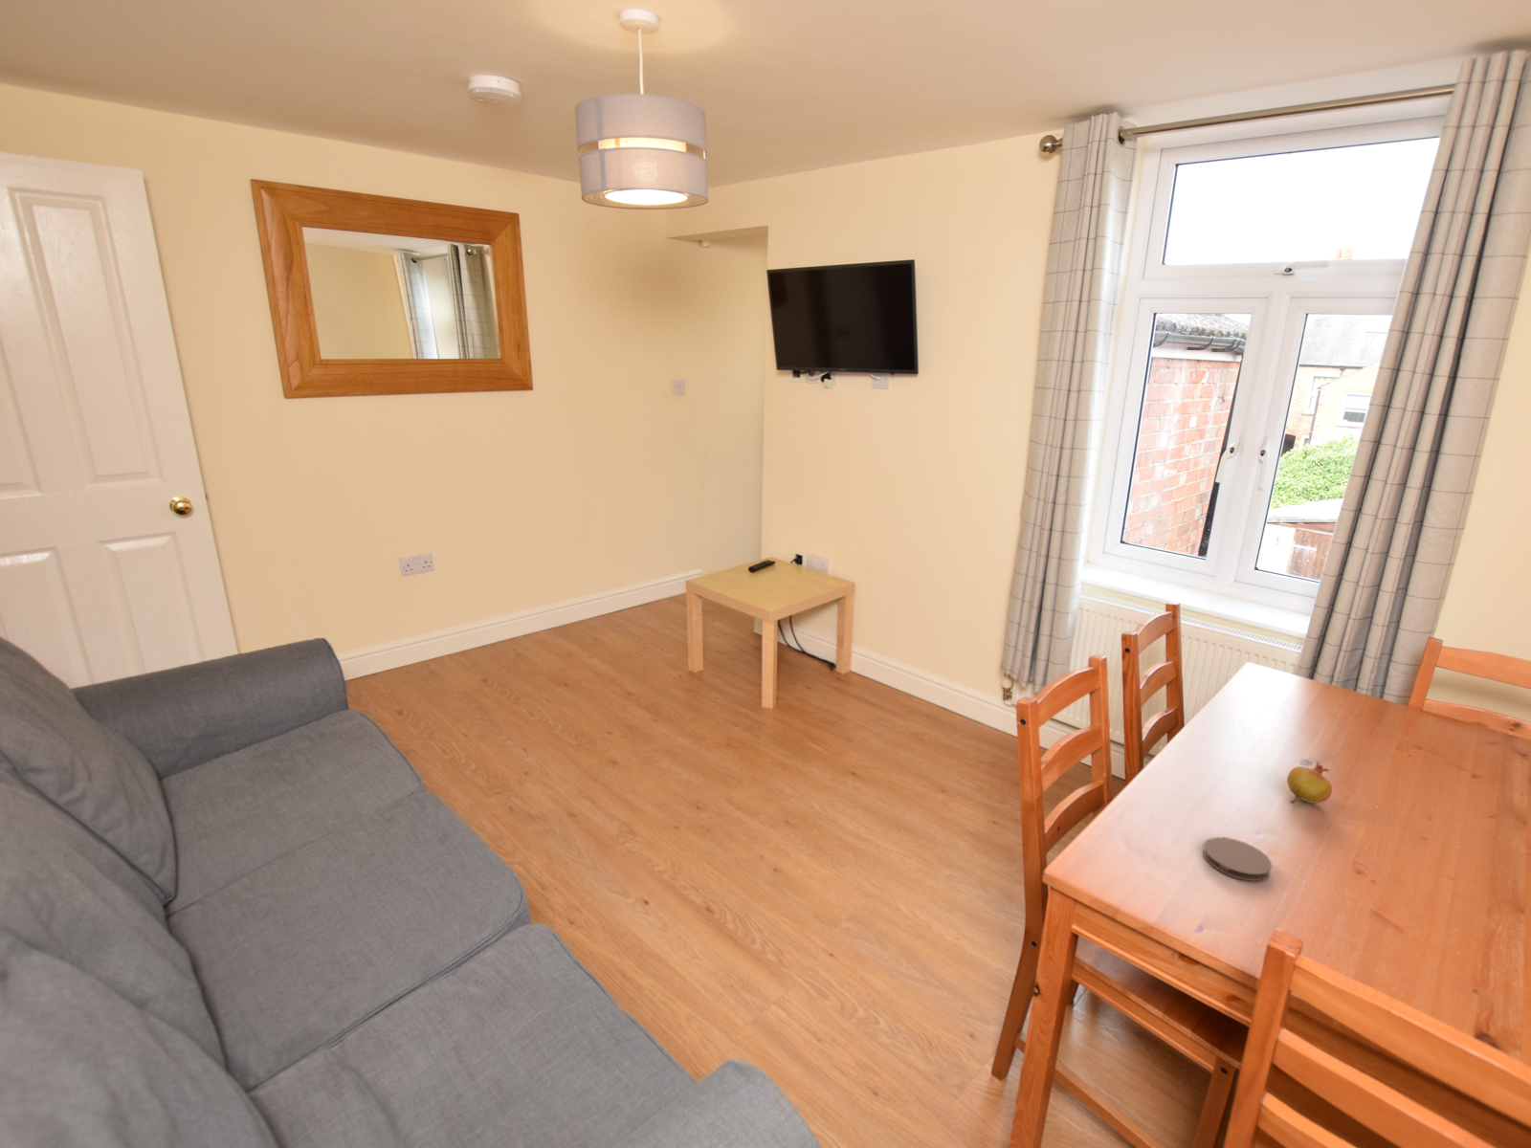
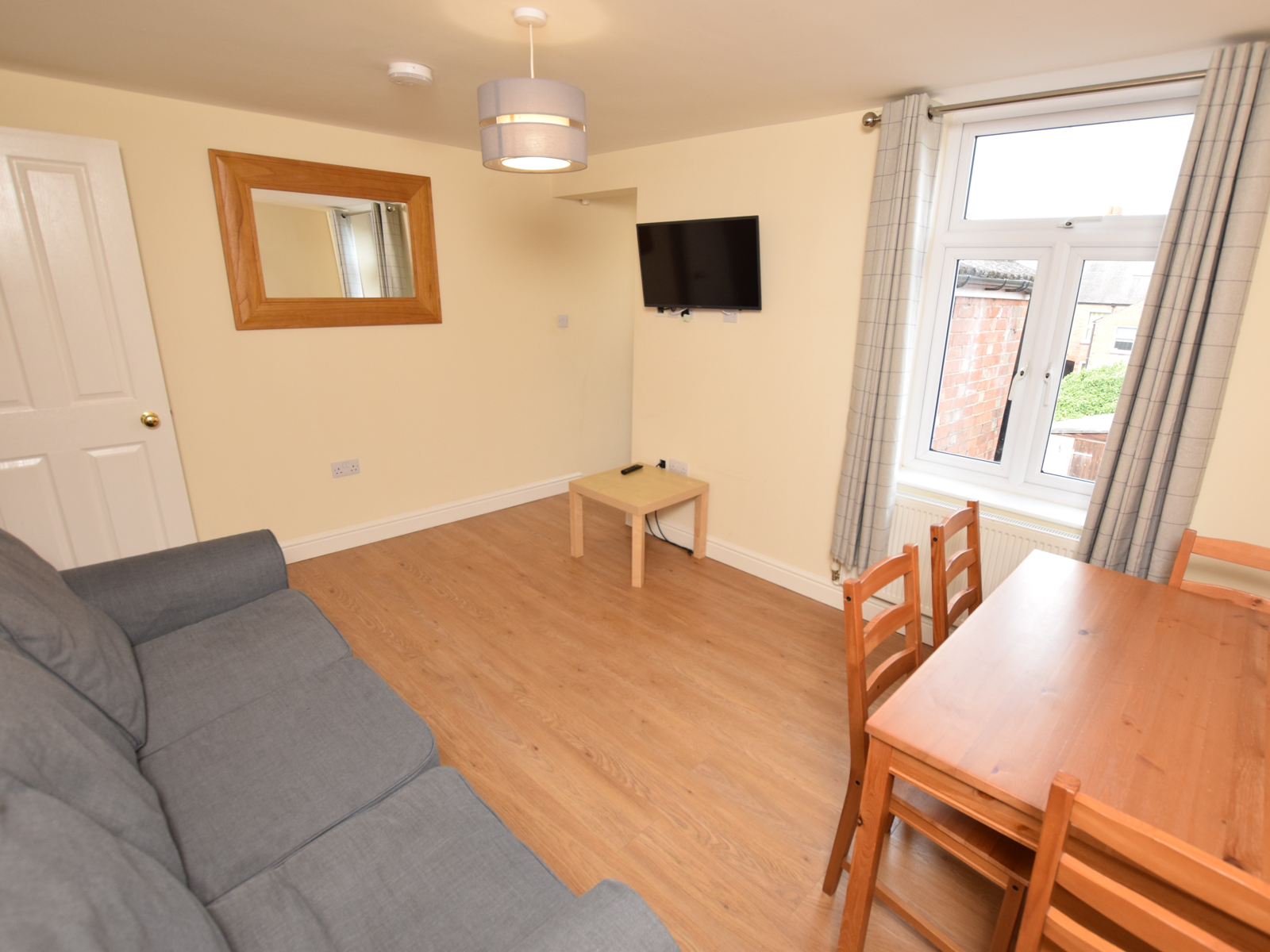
- fruit [1286,761,1333,804]
- coaster [1202,836,1273,882]
